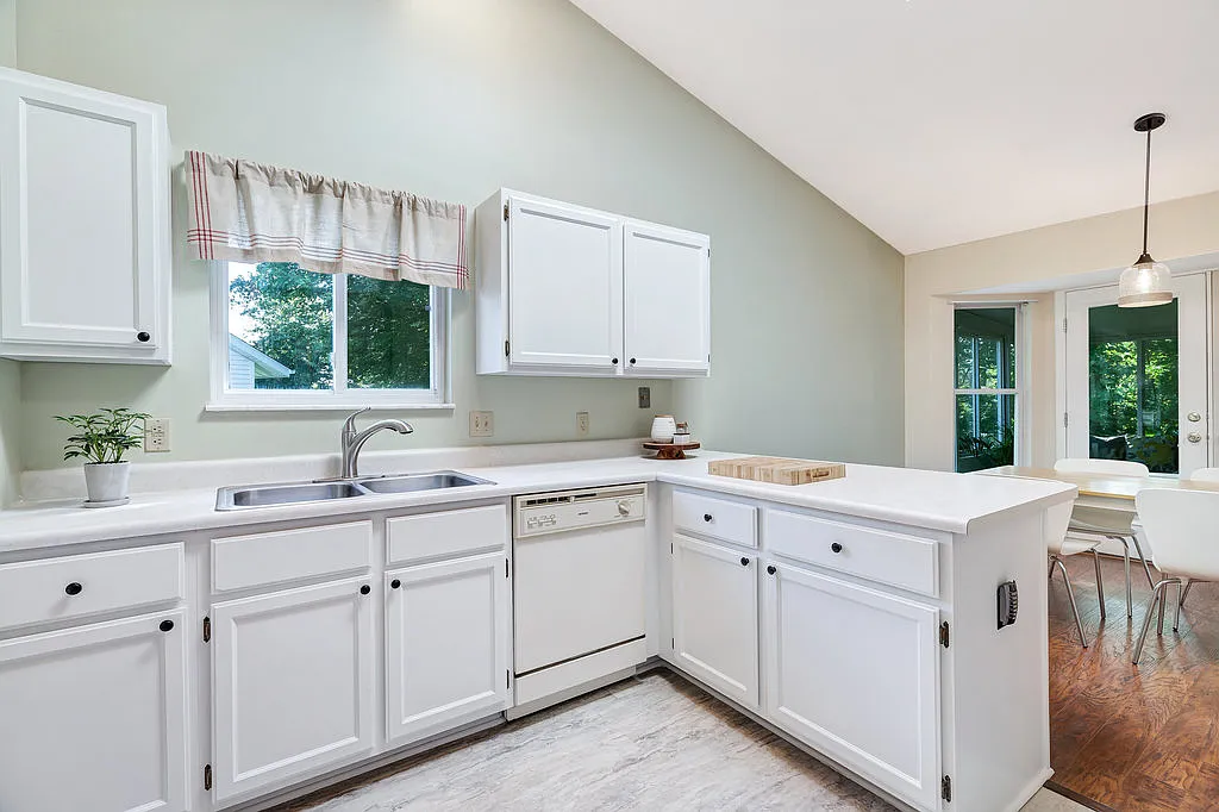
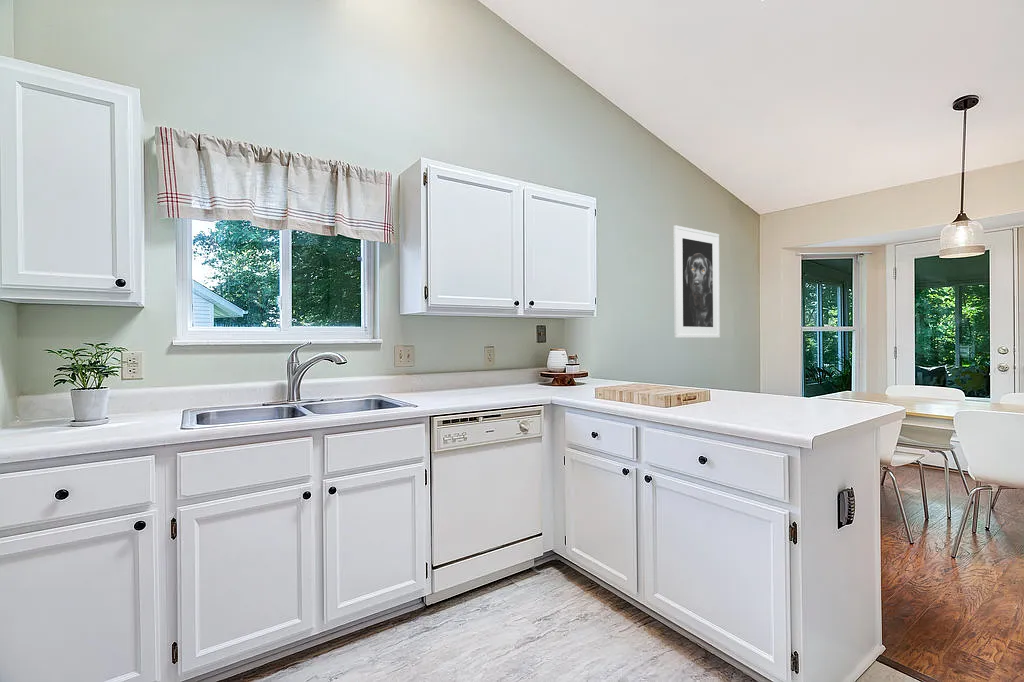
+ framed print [672,225,721,339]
